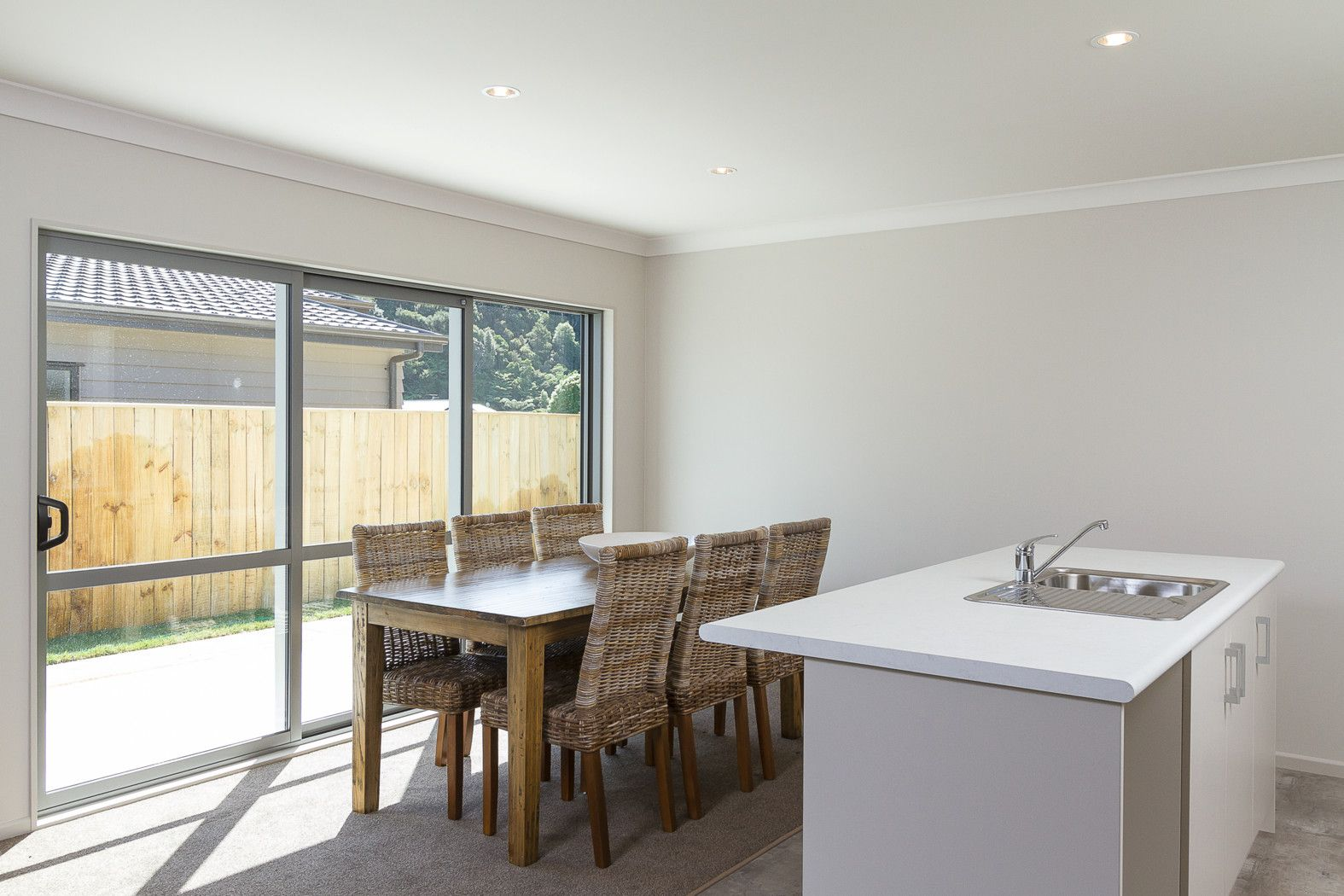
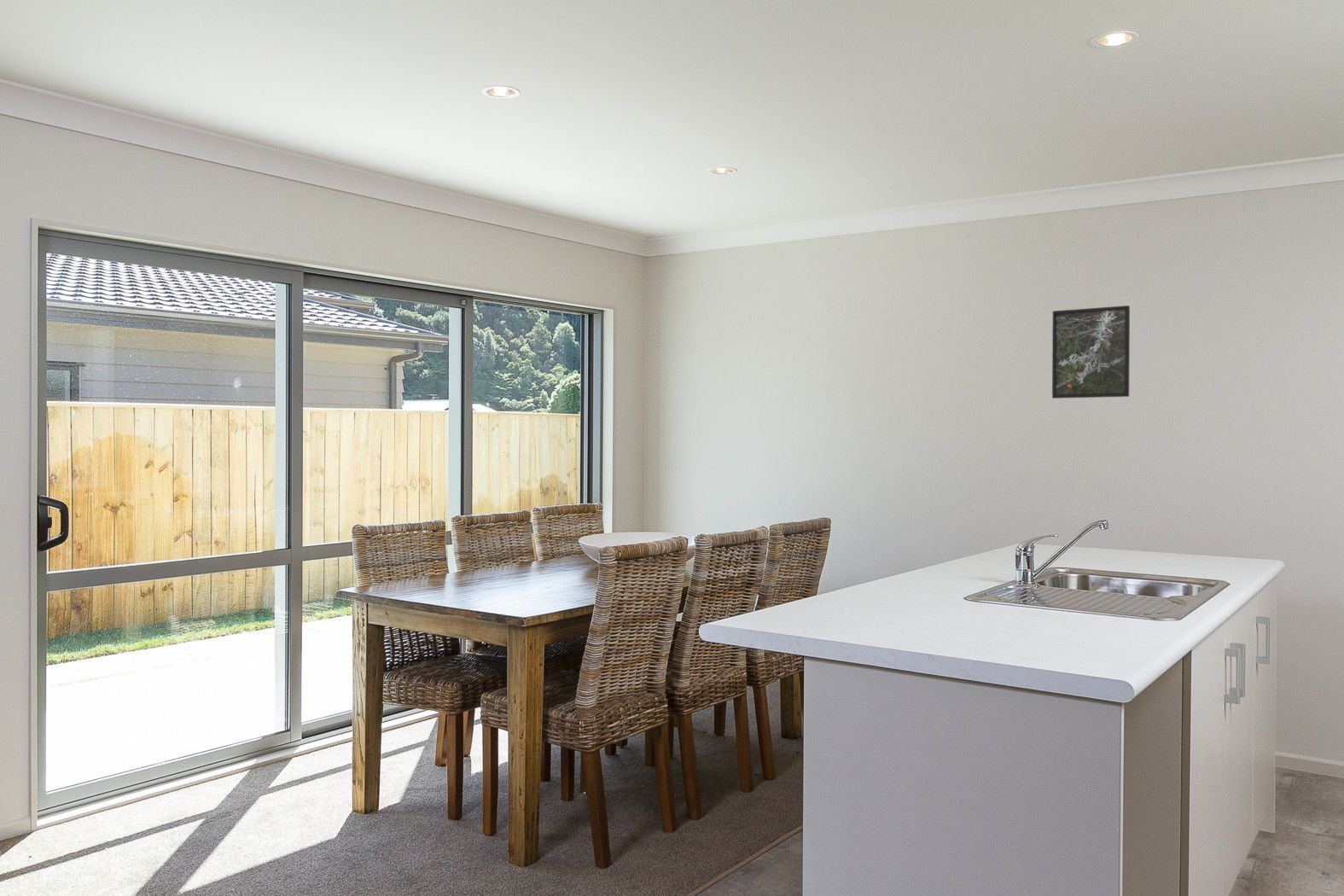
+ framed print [1051,305,1131,399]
